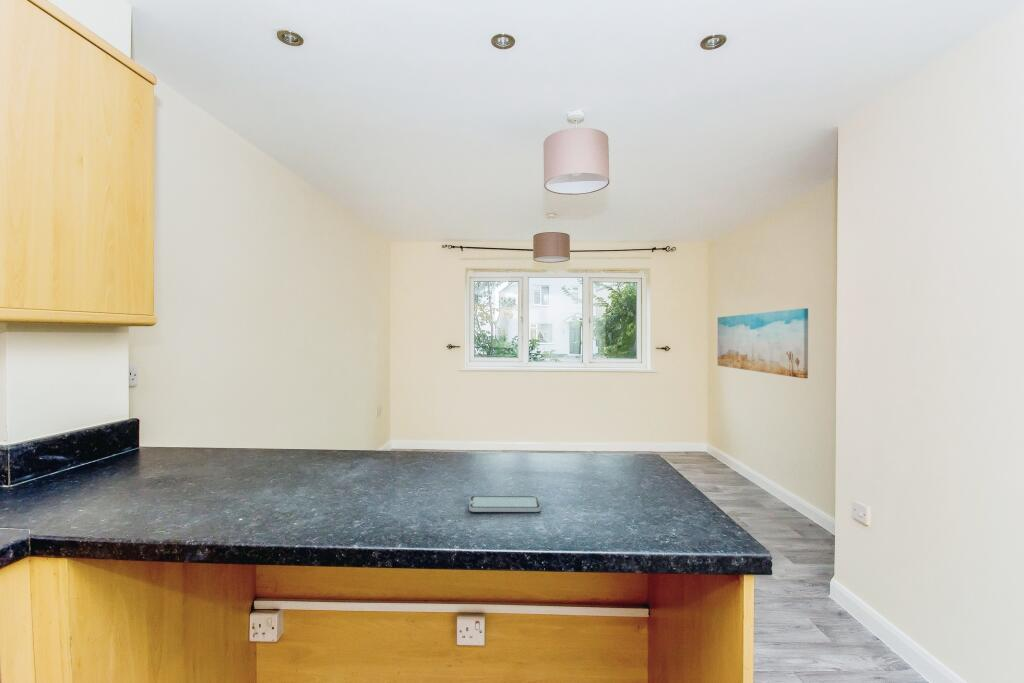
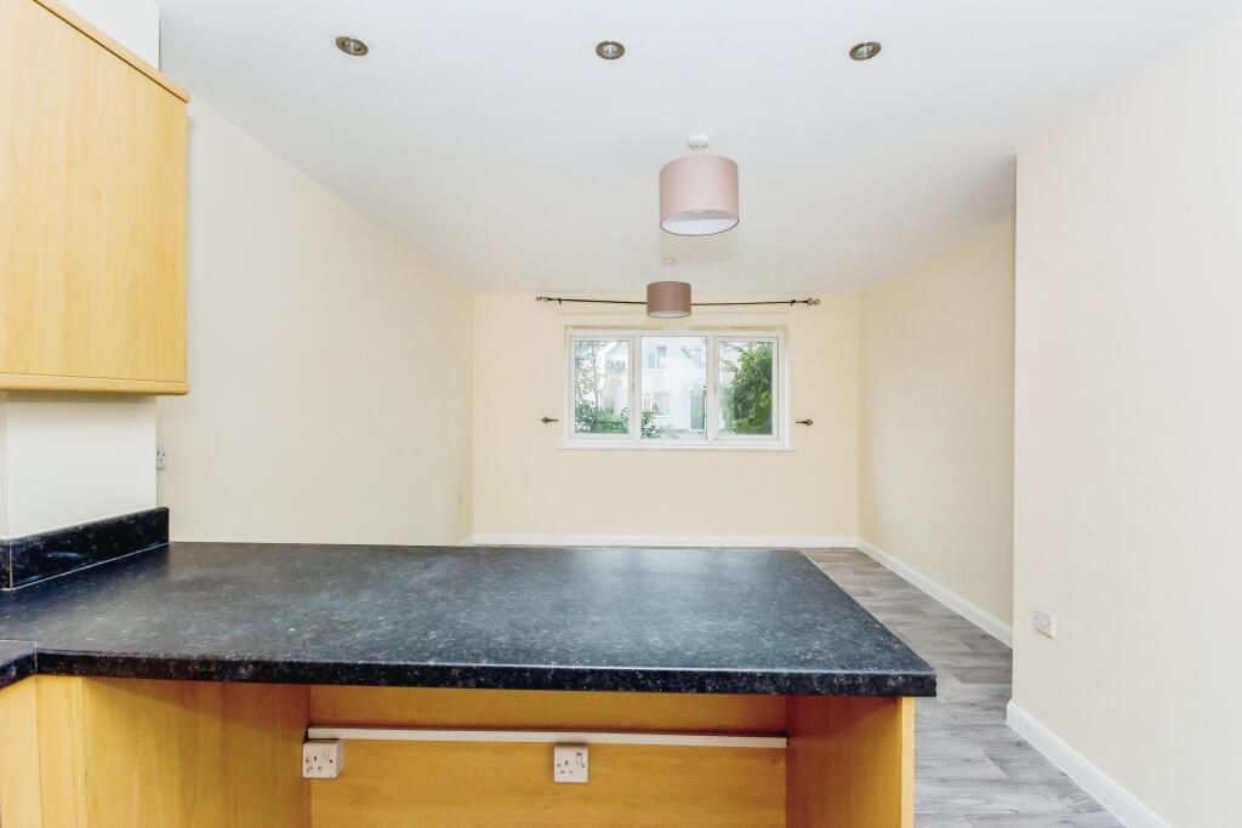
- wall art [717,307,809,379]
- smartphone [468,495,542,513]
